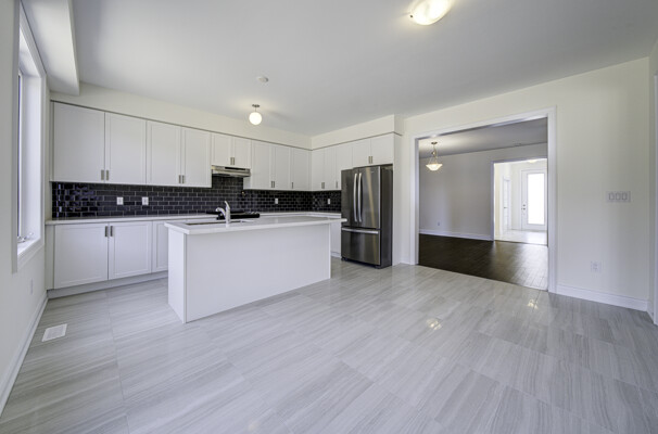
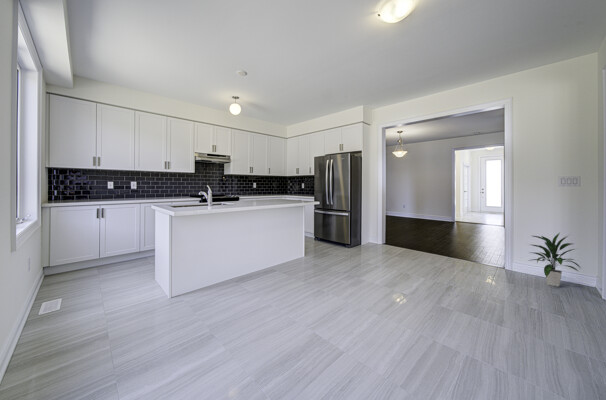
+ indoor plant [525,231,581,288]
